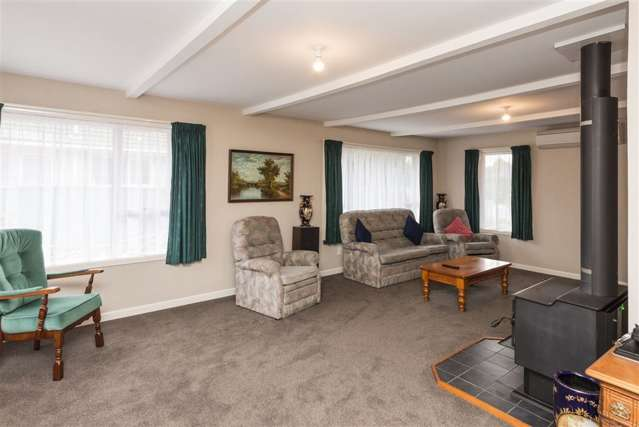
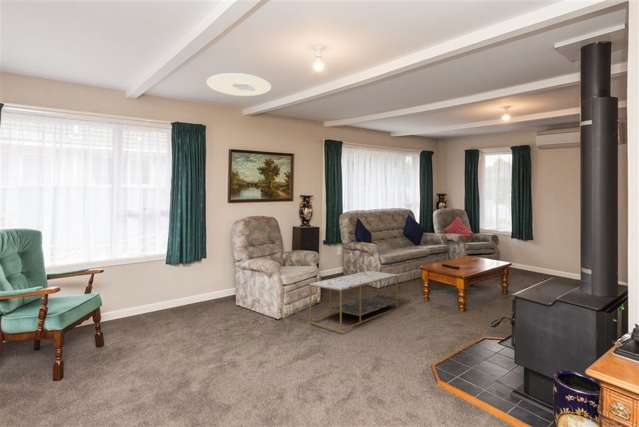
+ coffee table [309,270,398,332]
+ ceiling light [206,72,272,97]
